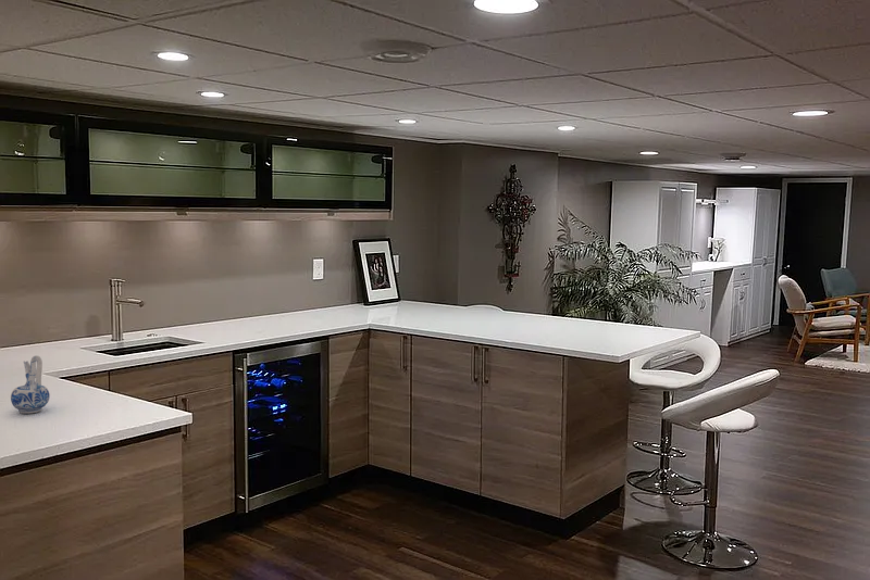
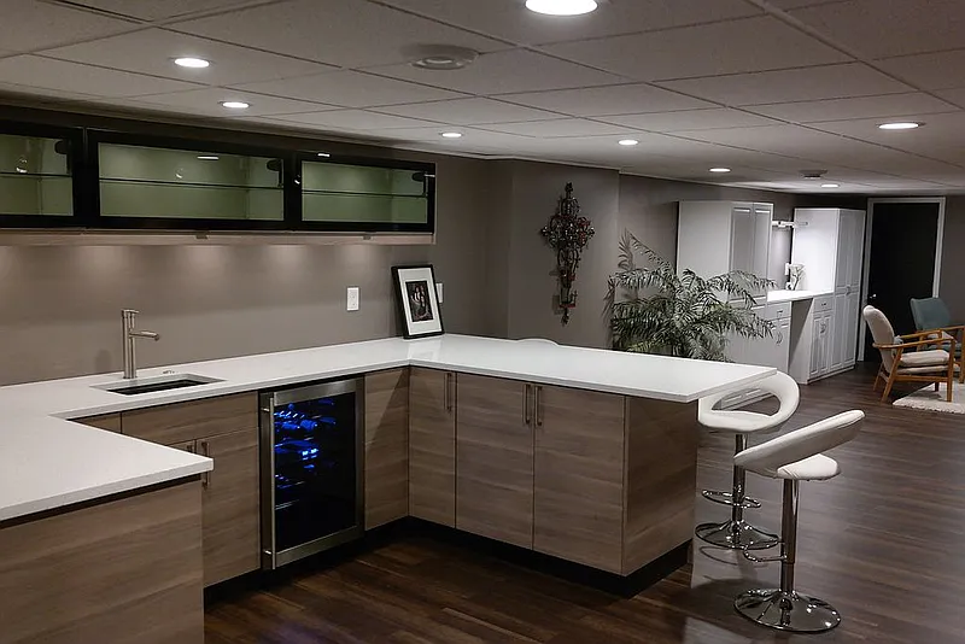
- ceramic pitcher [10,354,51,415]
